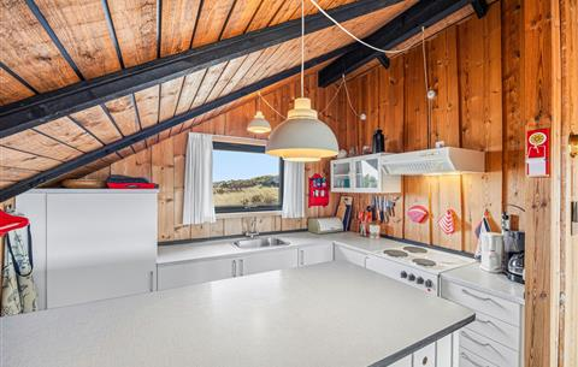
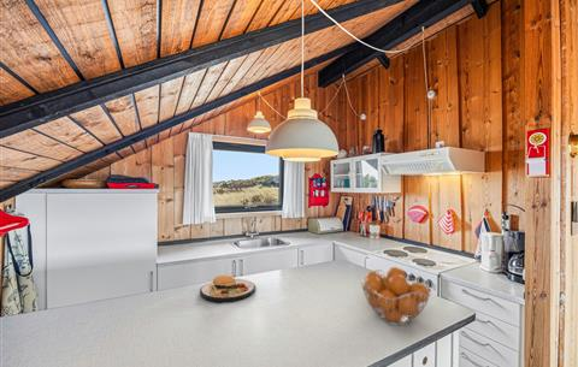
+ plate [199,267,256,303]
+ fruit basket [360,266,431,326]
